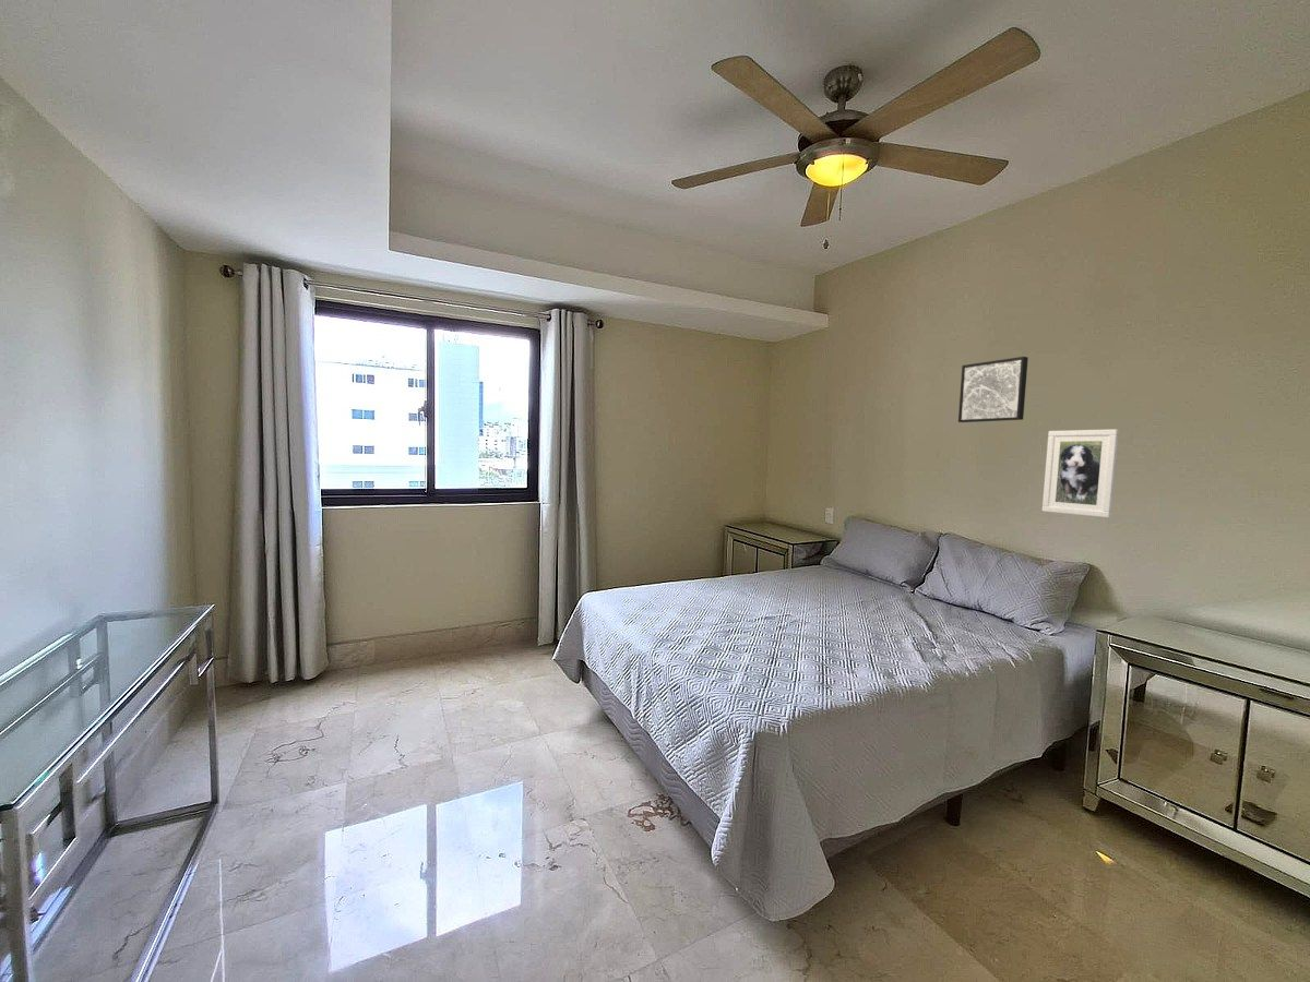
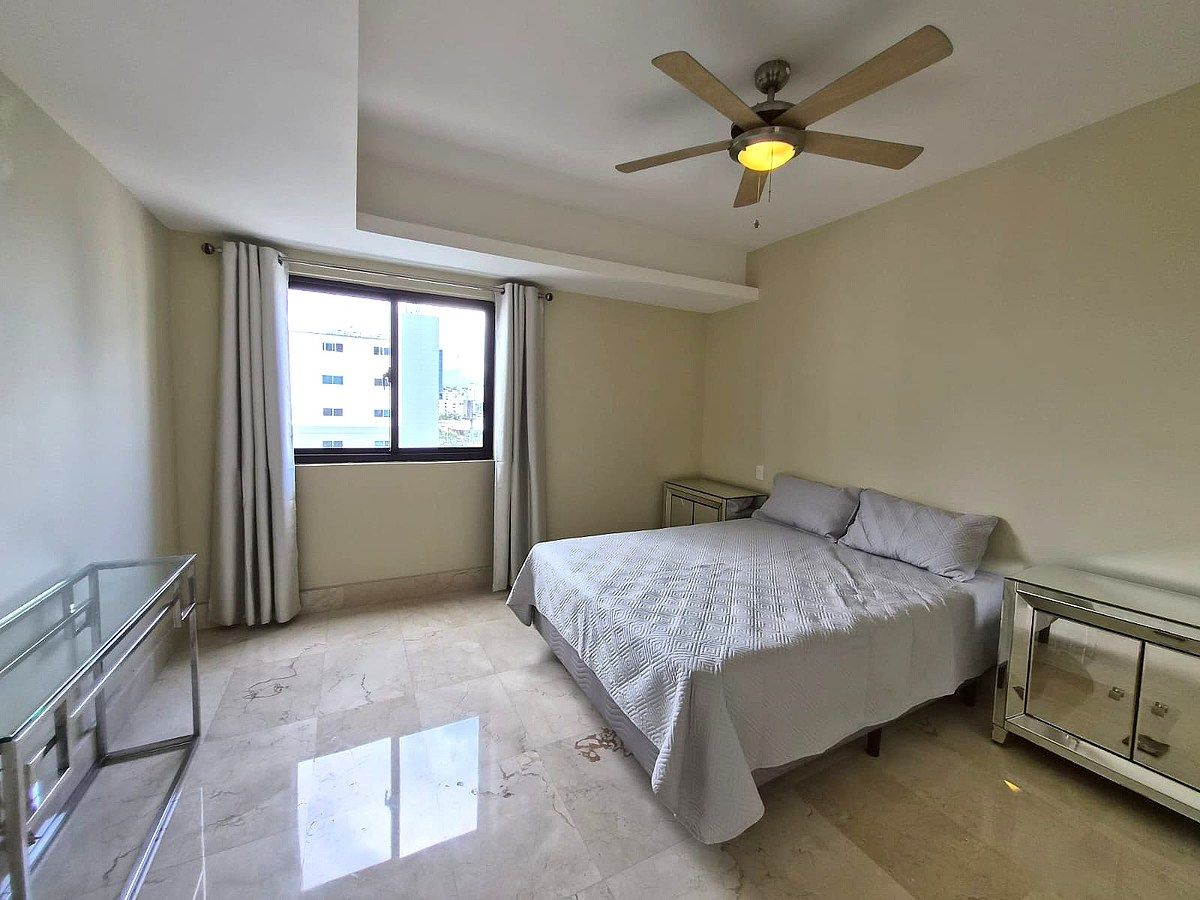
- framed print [1041,428,1120,518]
- wall art [957,356,1029,423]
